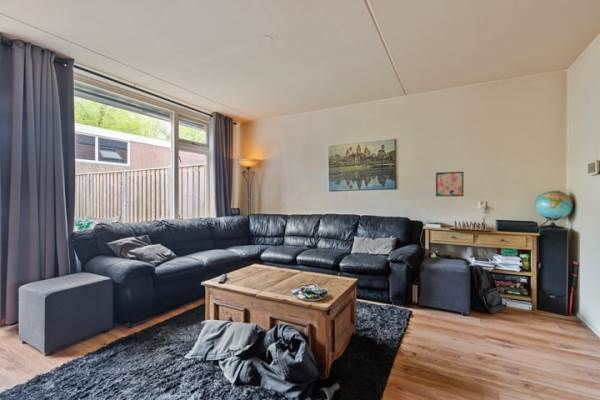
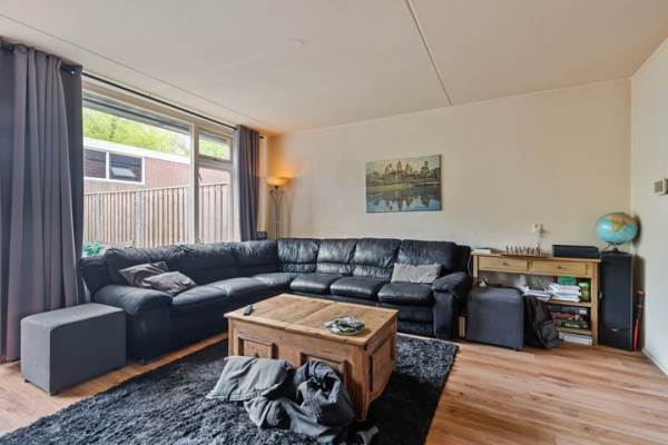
- wall art [435,171,464,197]
